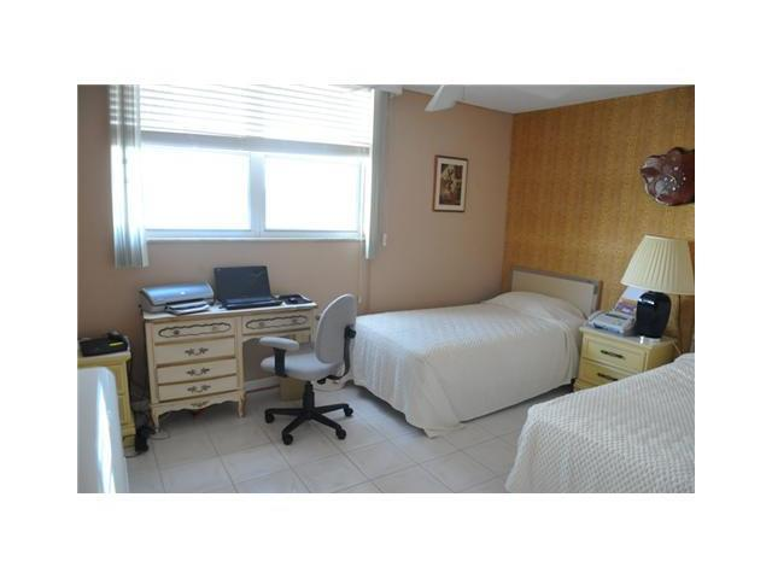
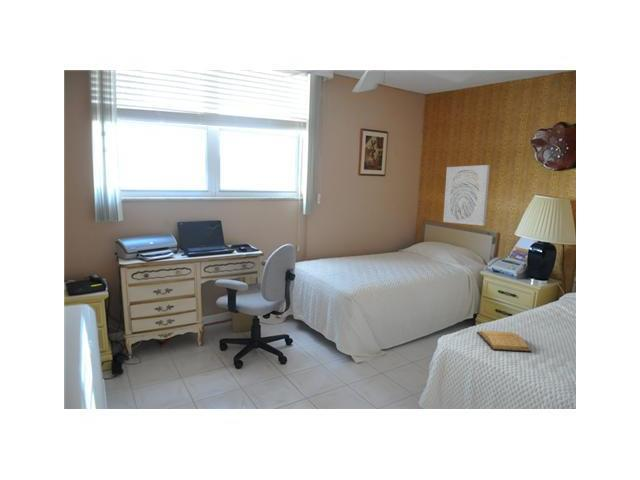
+ book [476,330,532,353]
+ wall art [442,164,491,227]
